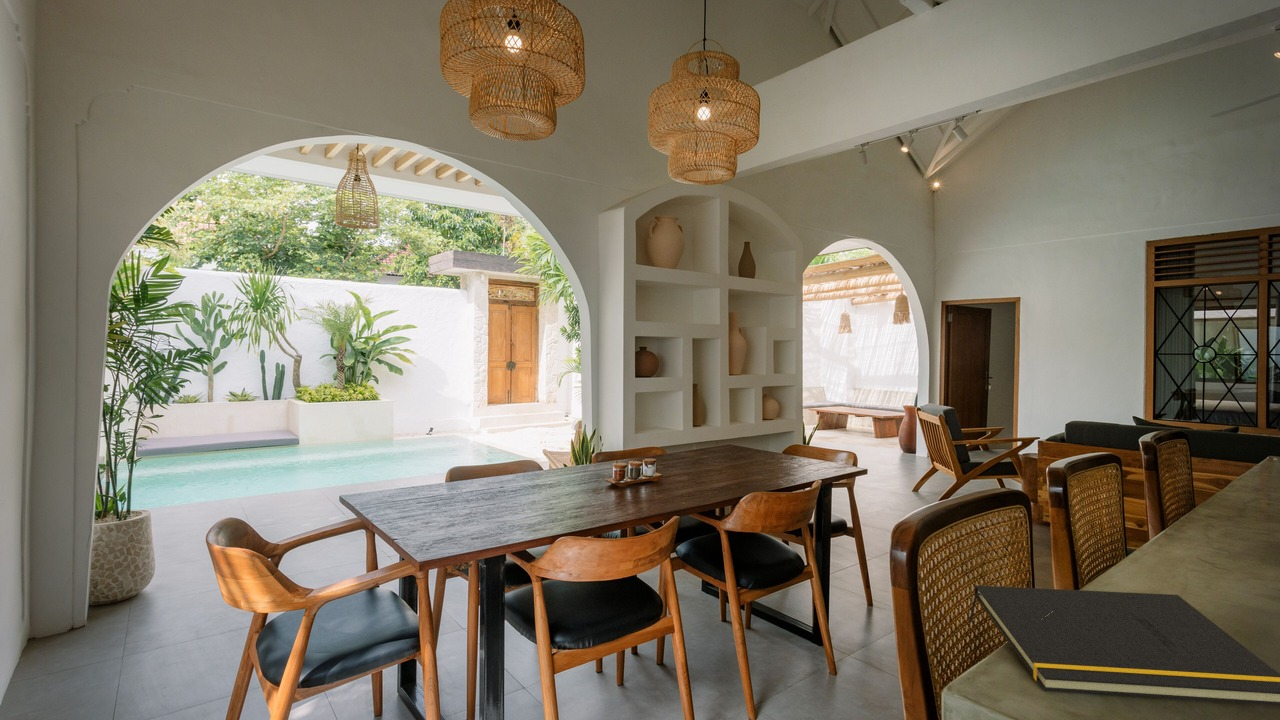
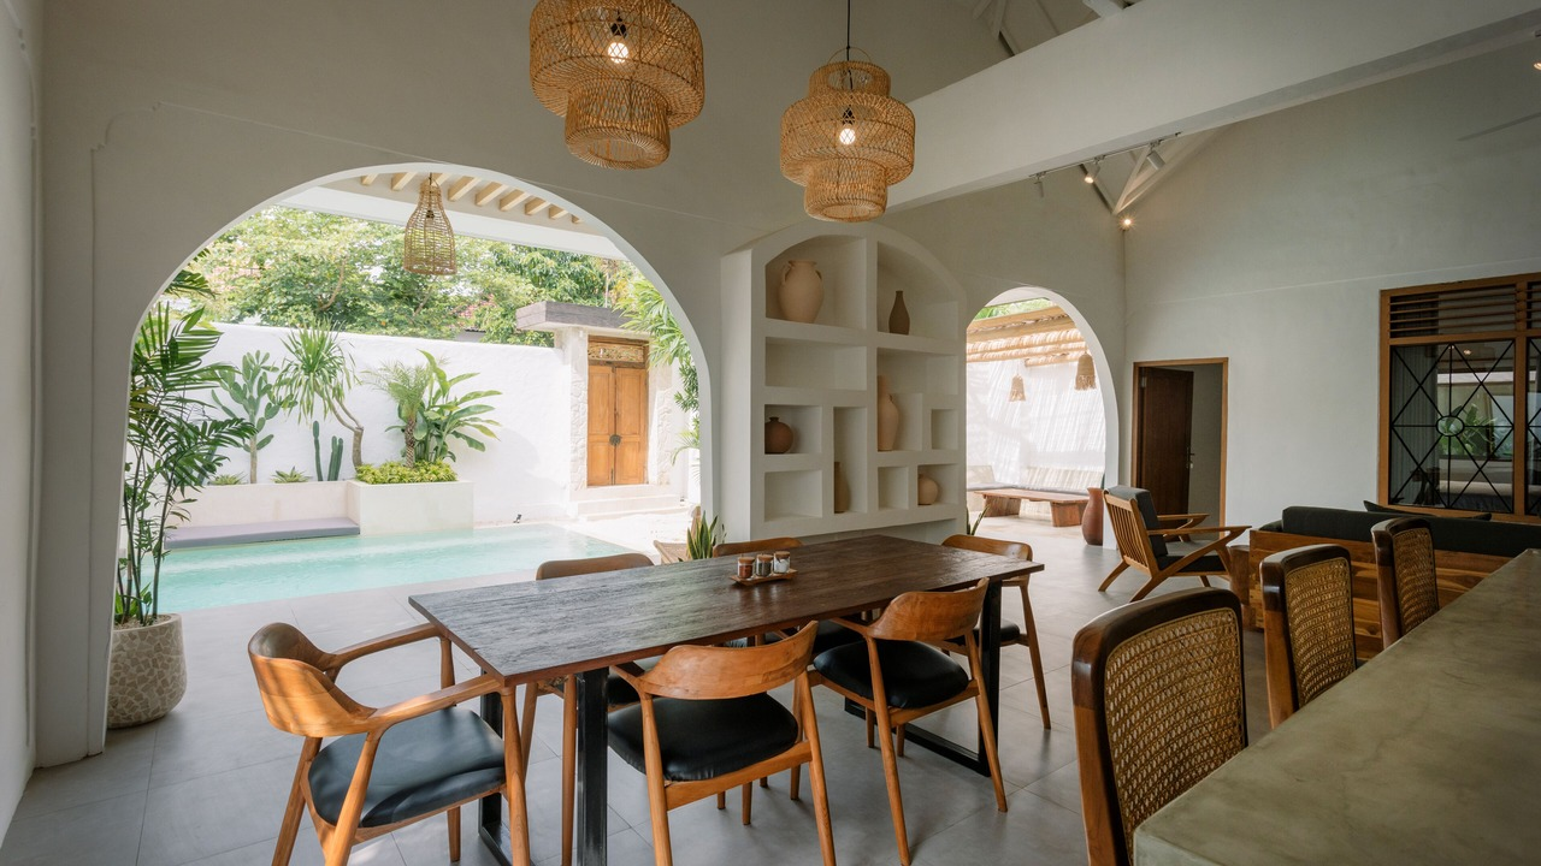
- notepad [968,585,1280,706]
